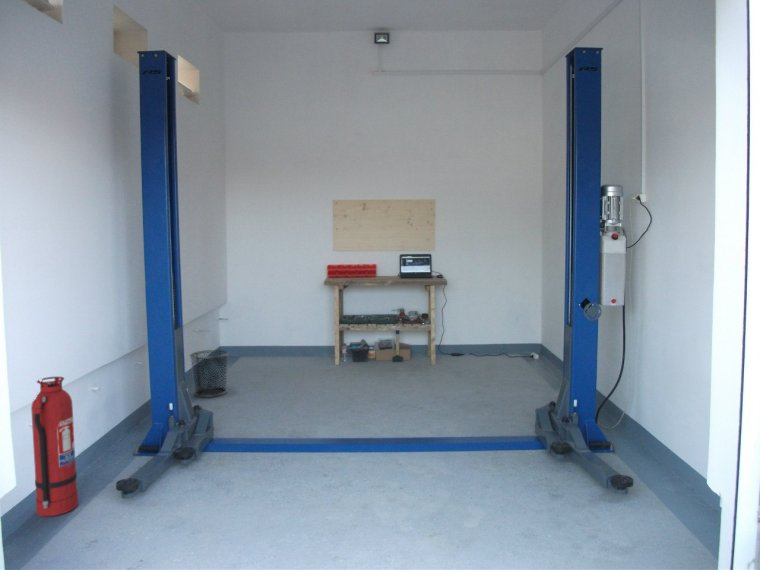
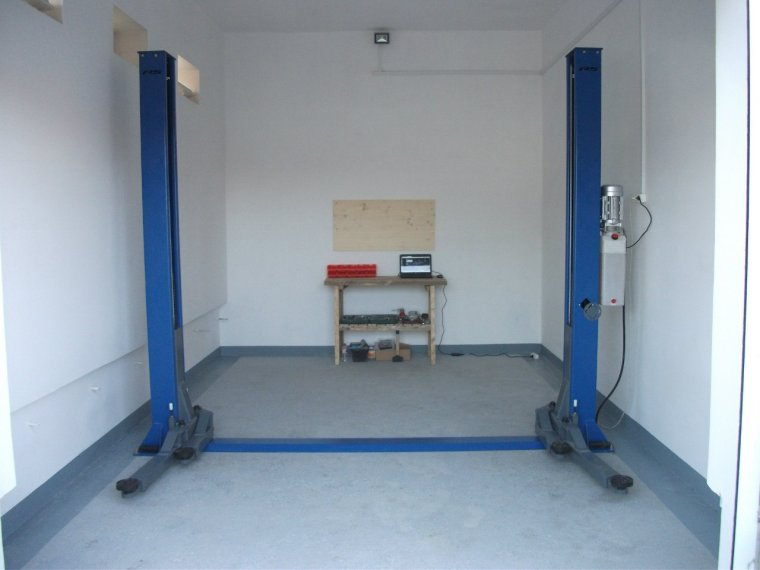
- waste bin [189,349,230,398]
- fire extinguisher [30,376,79,517]
